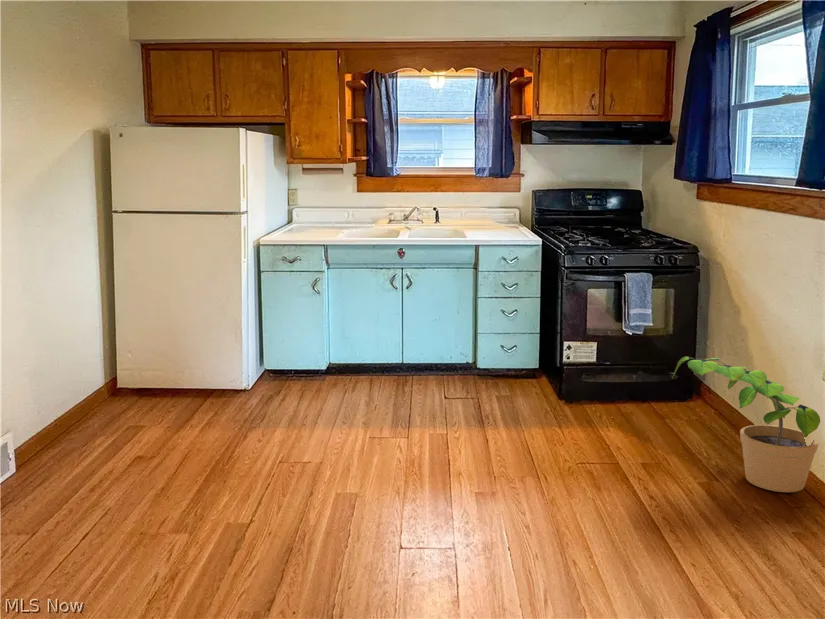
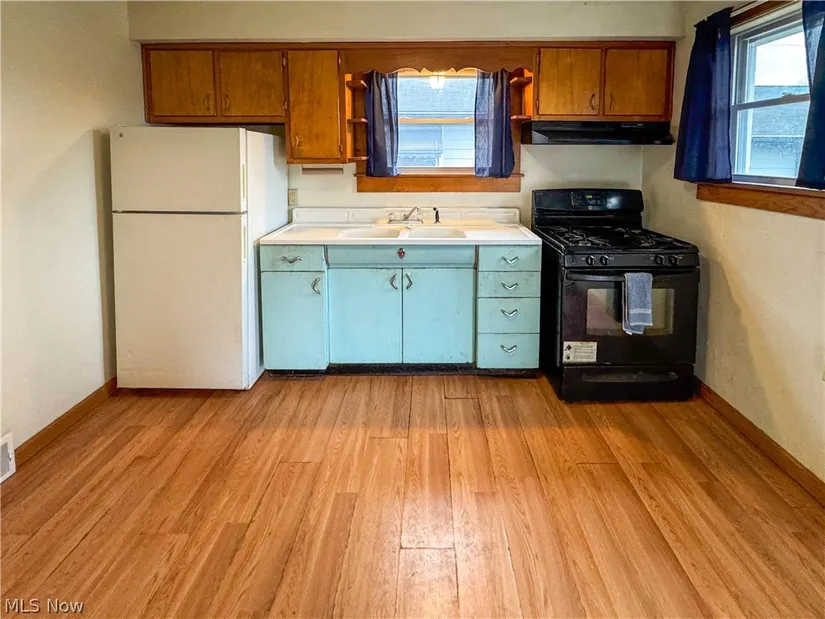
- potted plant [671,356,821,493]
